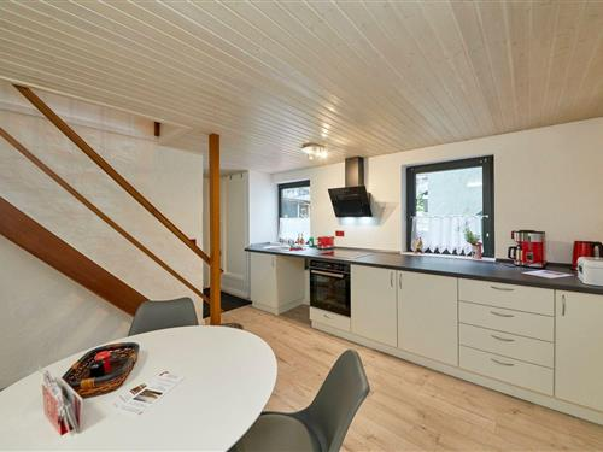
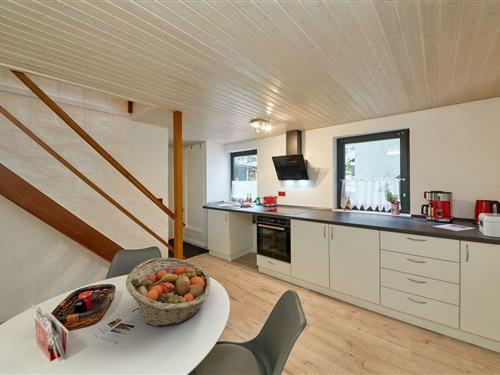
+ fruit basket [125,257,211,328]
